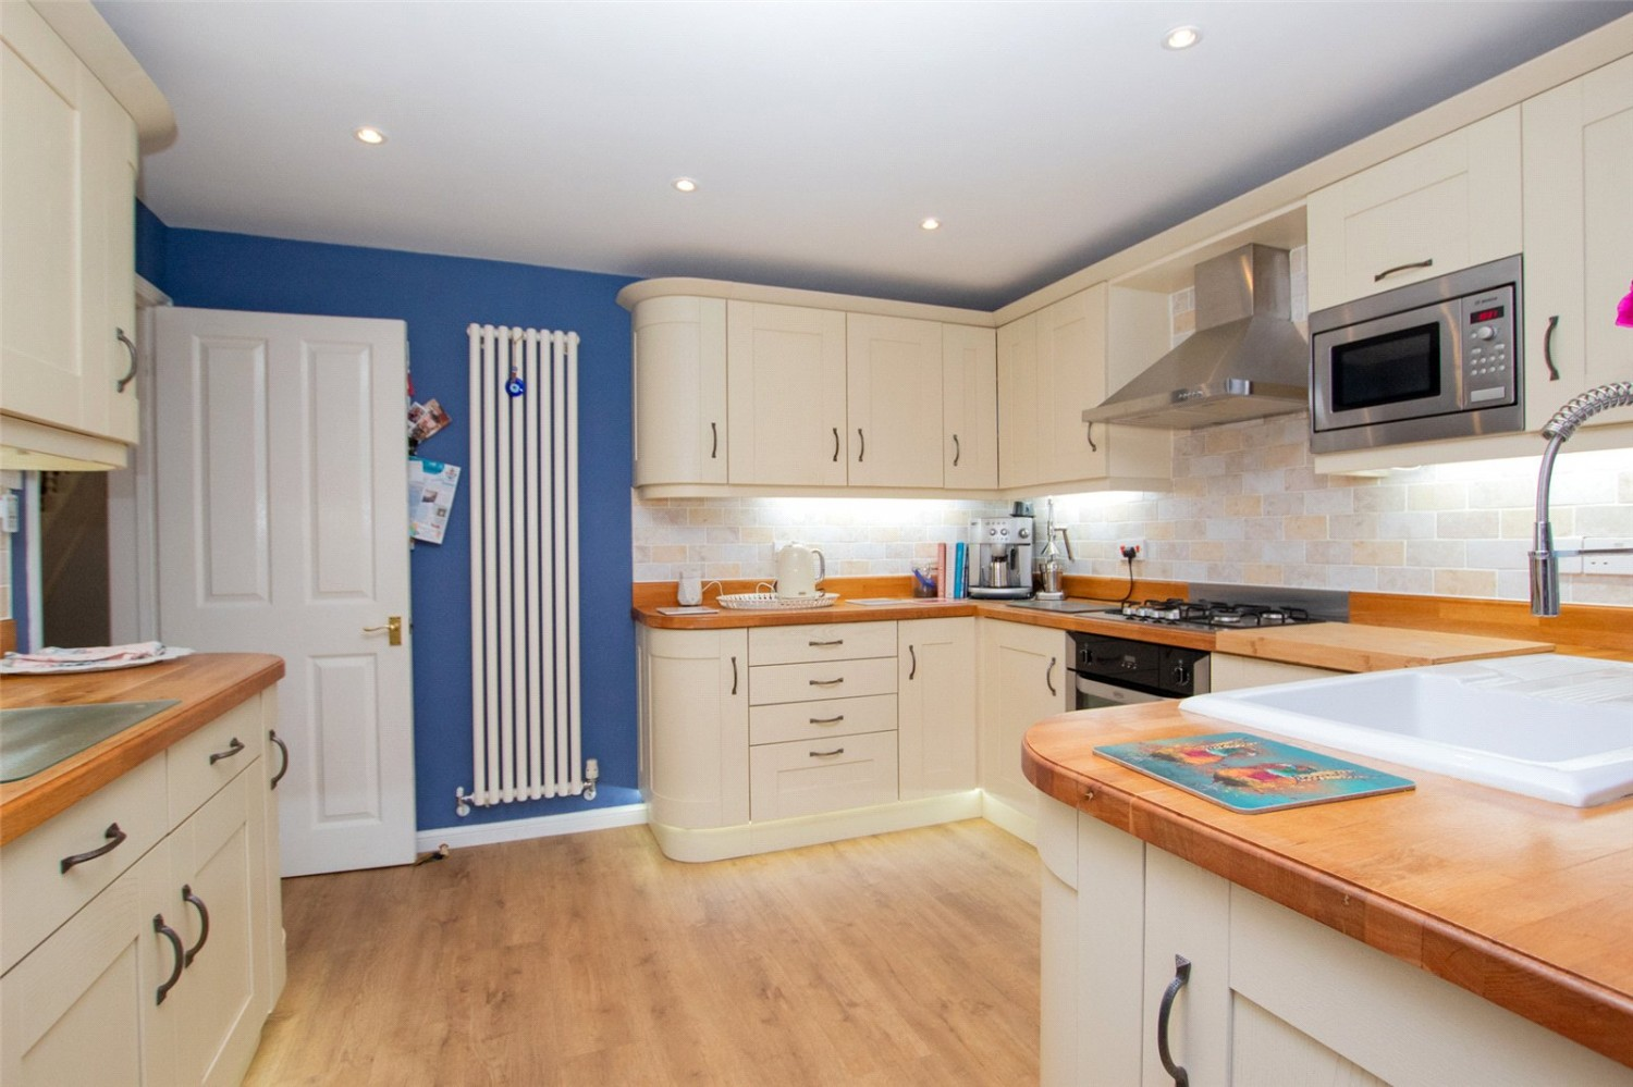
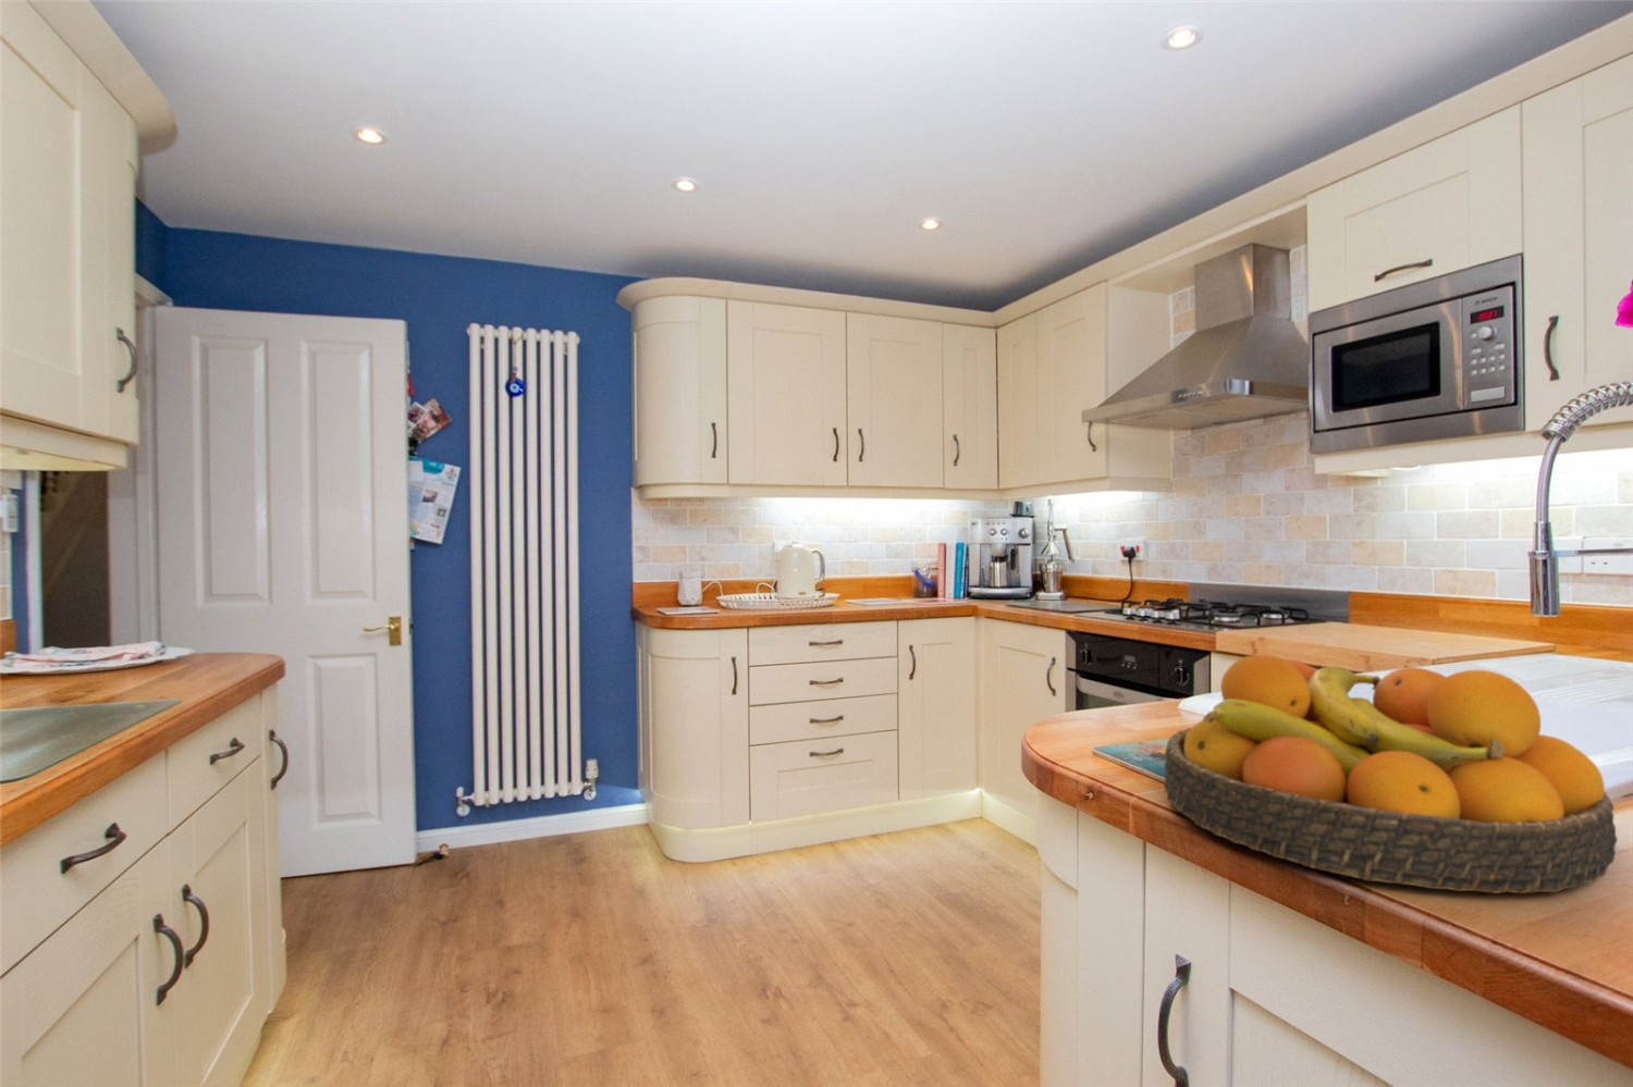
+ fruit bowl [1163,654,1618,894]
